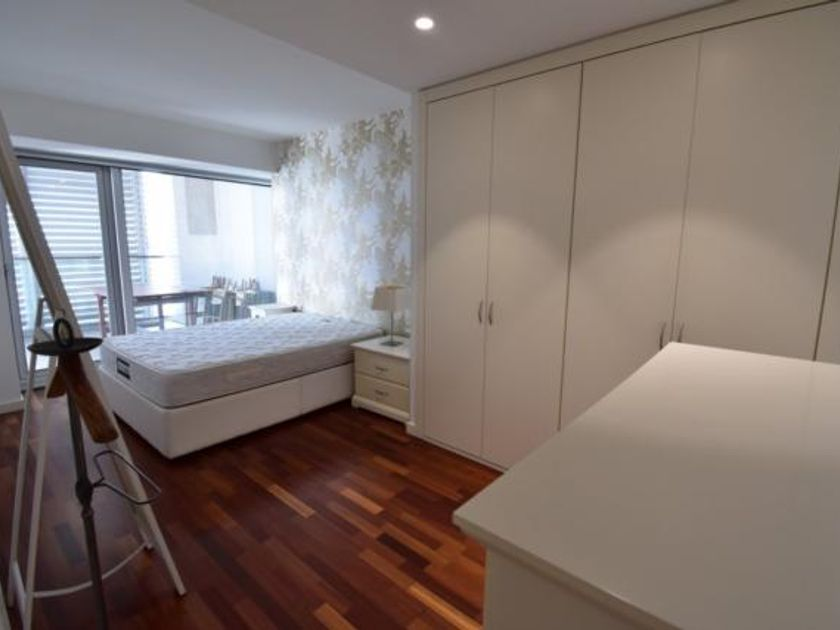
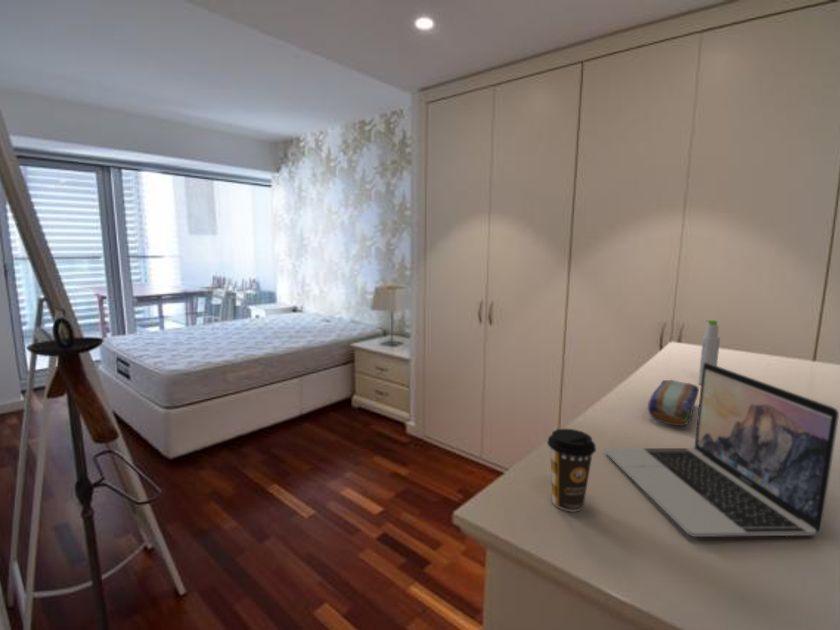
+ coffee cup [546,428,597,512]
+ bottle [697,319,721,385]
+ pencil case [647,379,700,427]
+ laptop [604,362,840,538]
